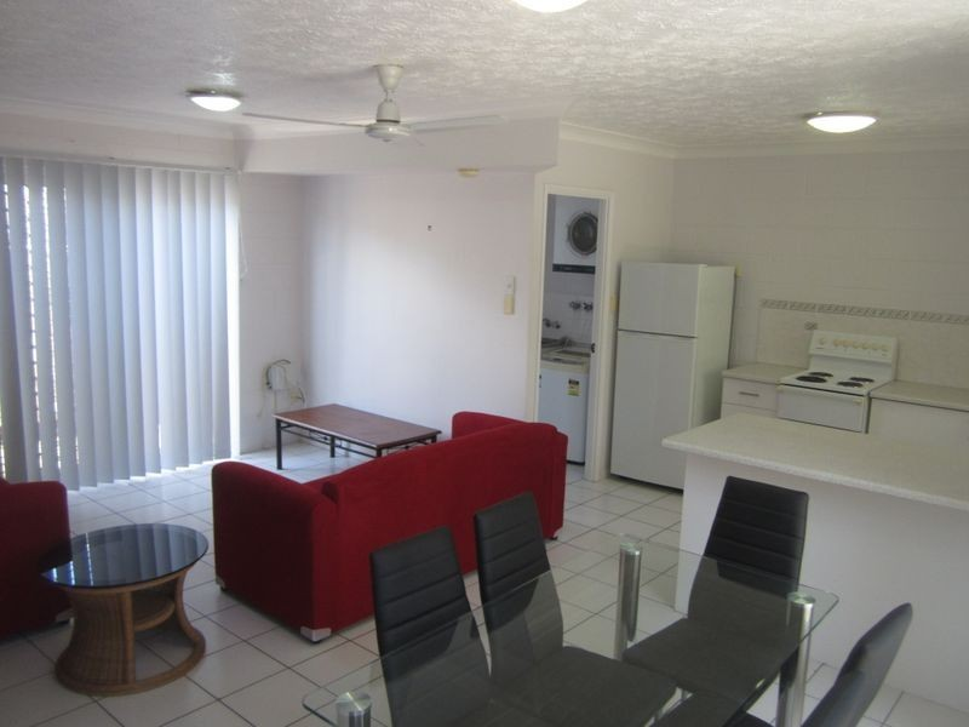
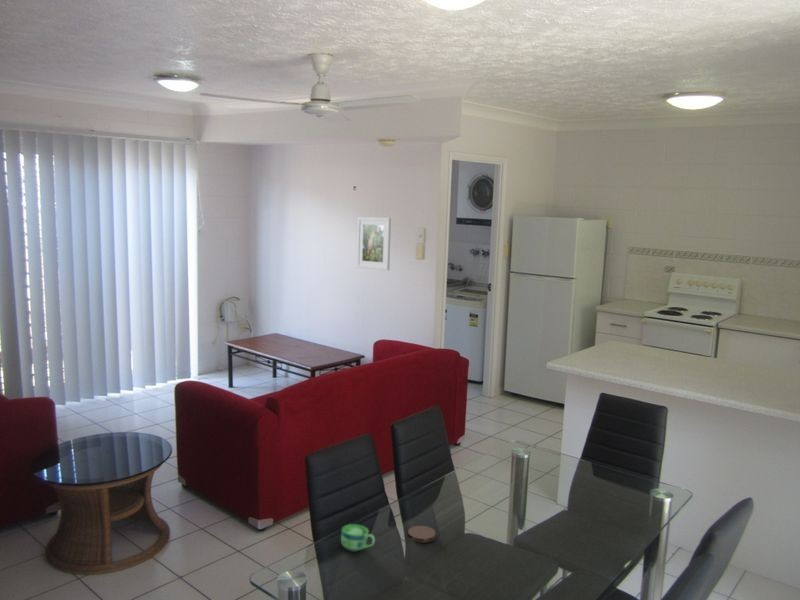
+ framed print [356,216,392,271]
+ coaster [407,525,436,543]
+ cup [340,523,376,552]
